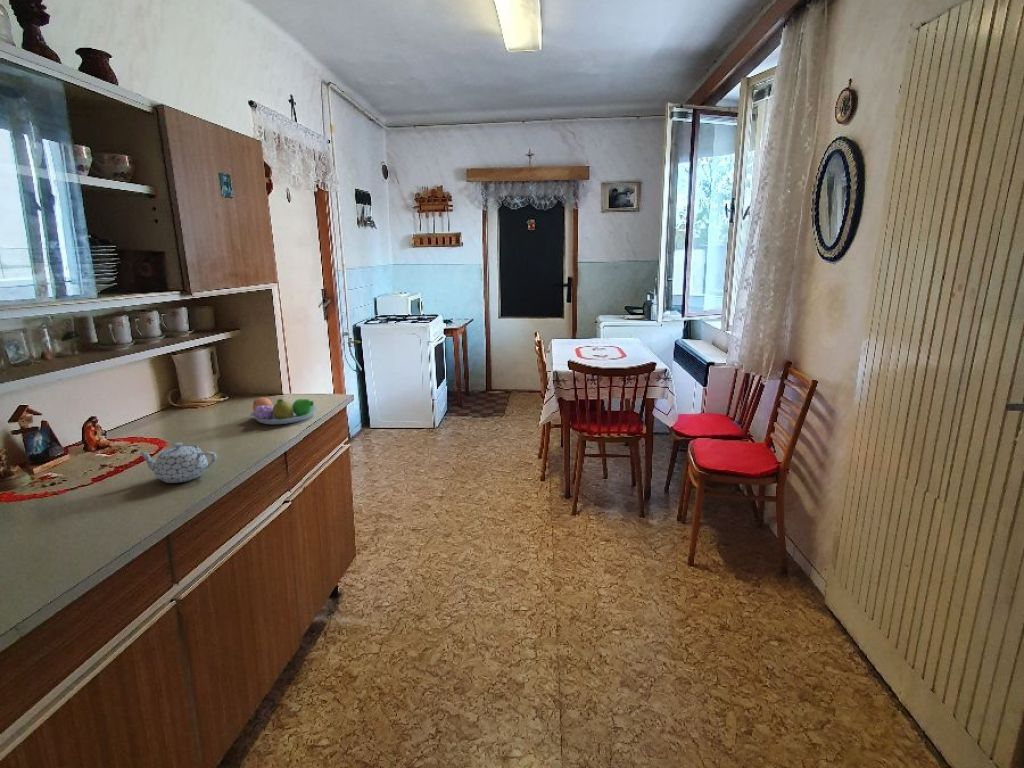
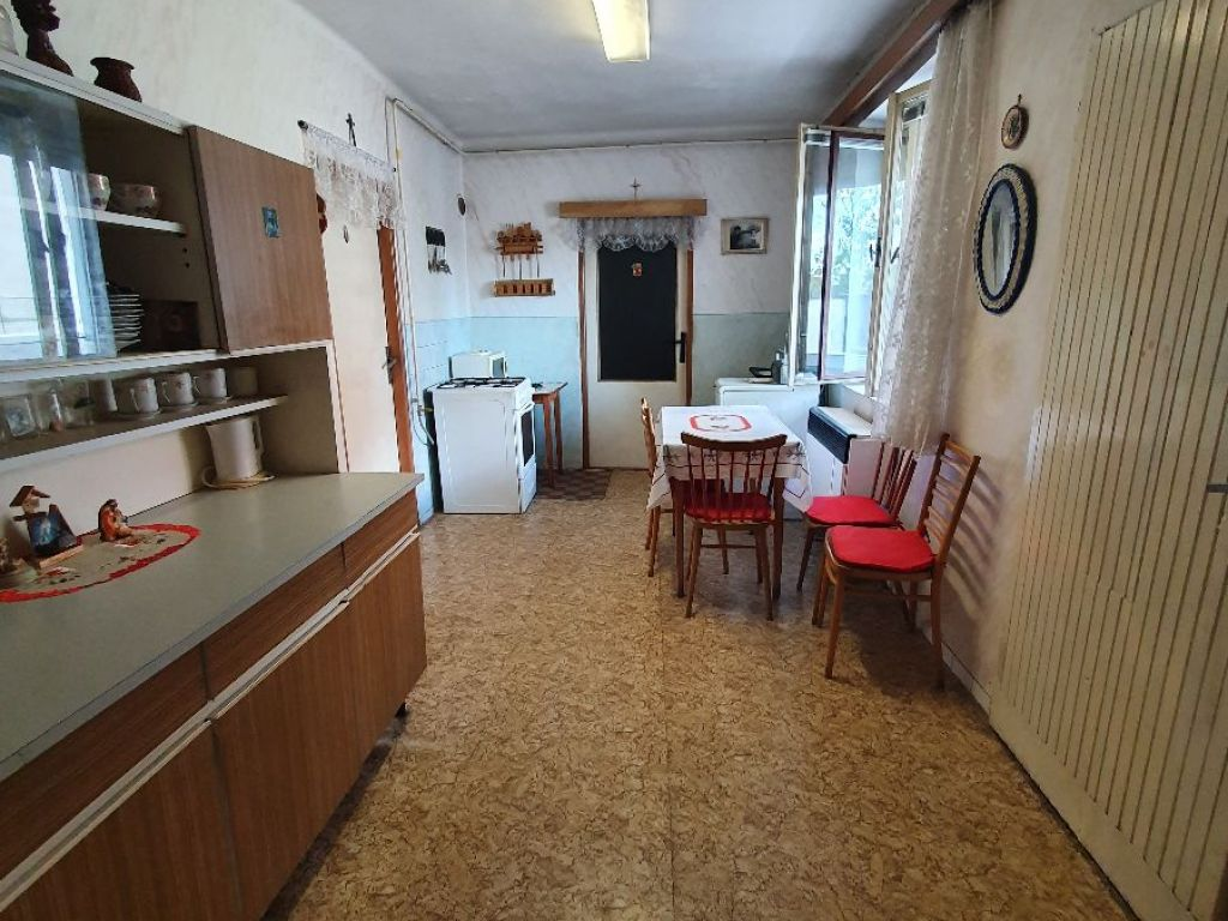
- fruit bowl [249,396,318,425]
- teapot [136,442,217,484]
